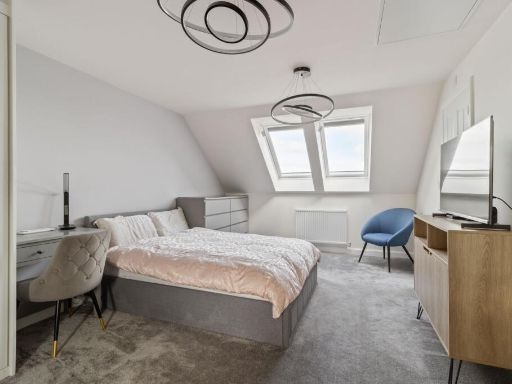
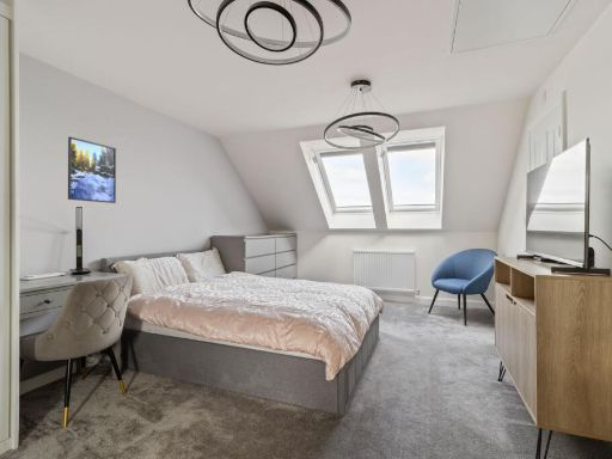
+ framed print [67,135,117,204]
